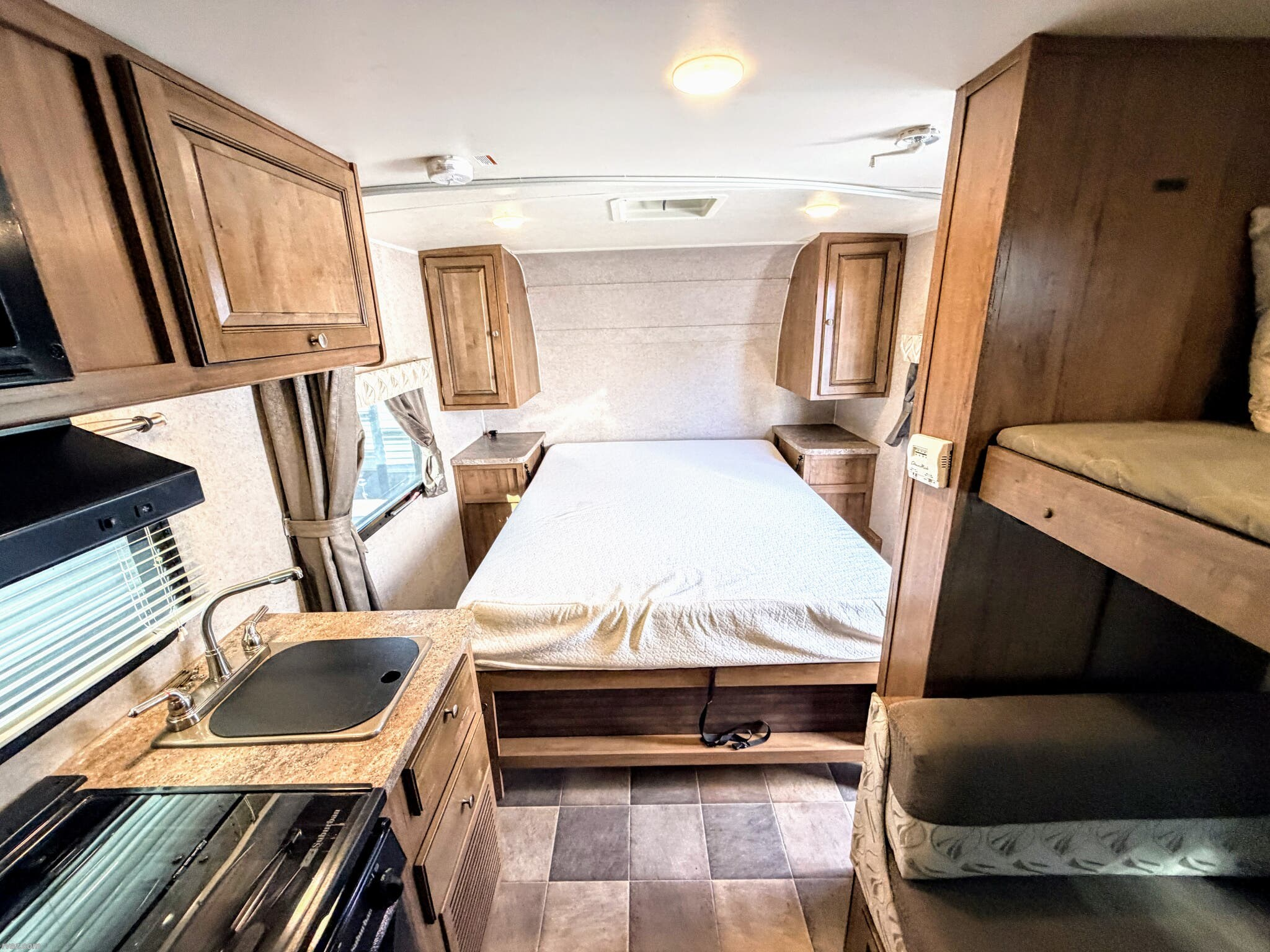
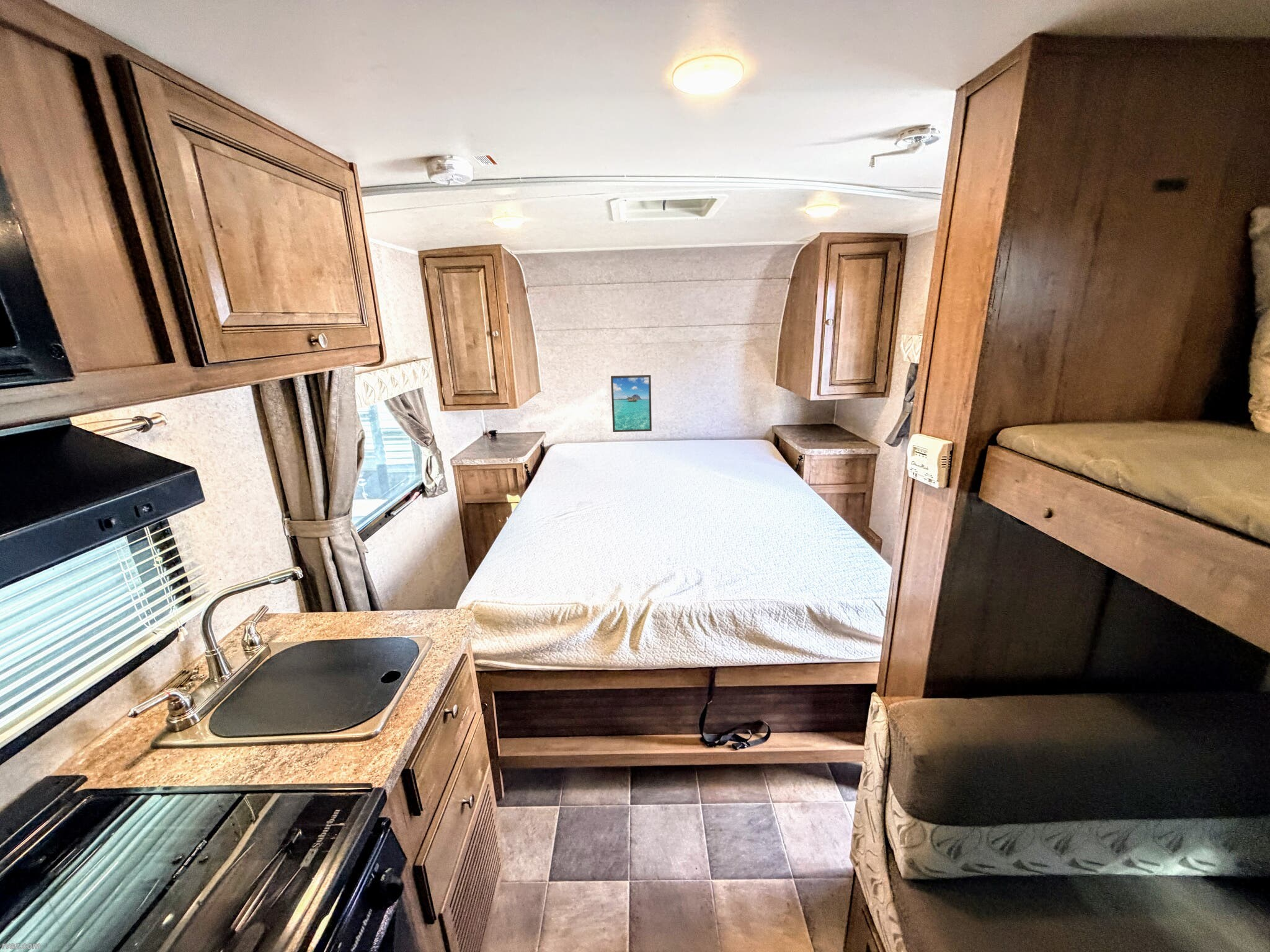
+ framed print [610,374,652,433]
